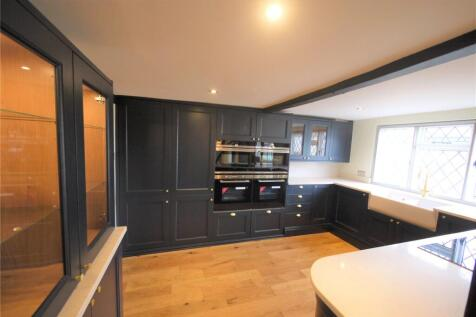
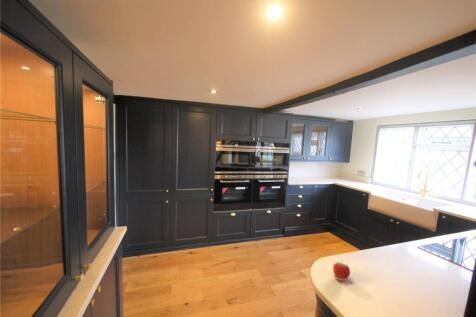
+ apple [332,259,351,282]
